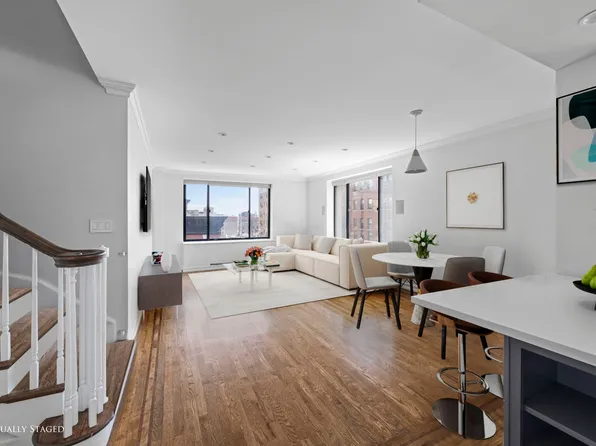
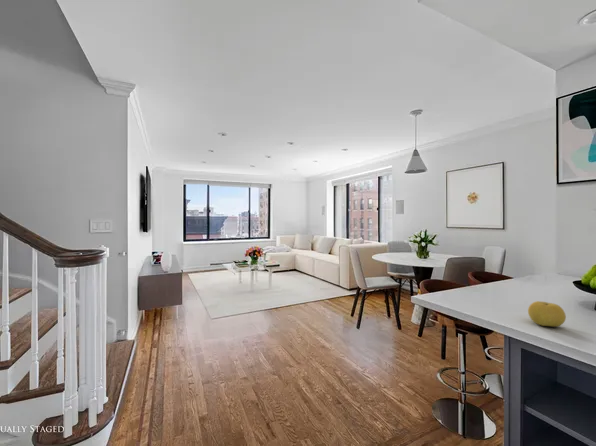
+ fruit [527,300,567,328]
